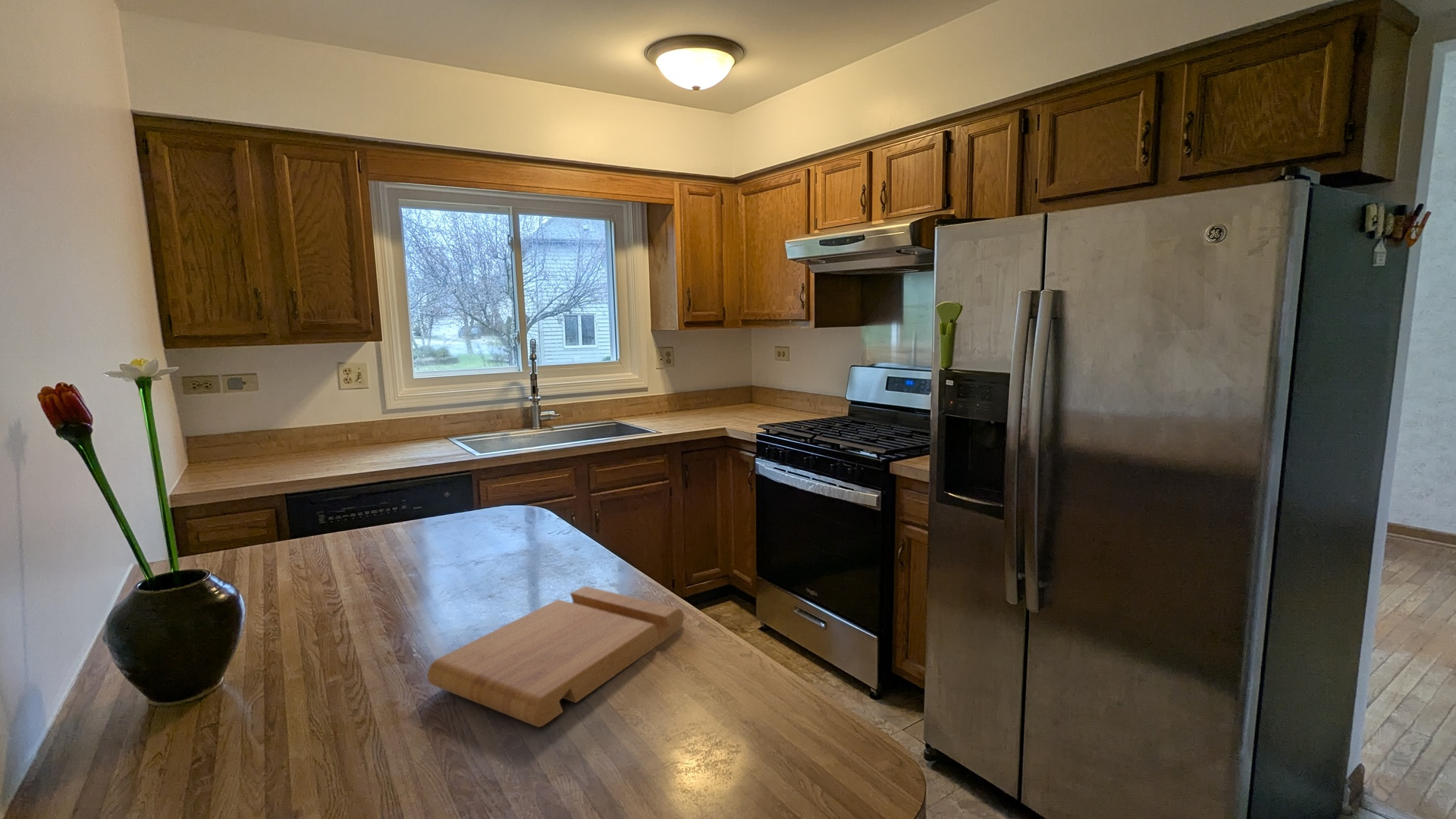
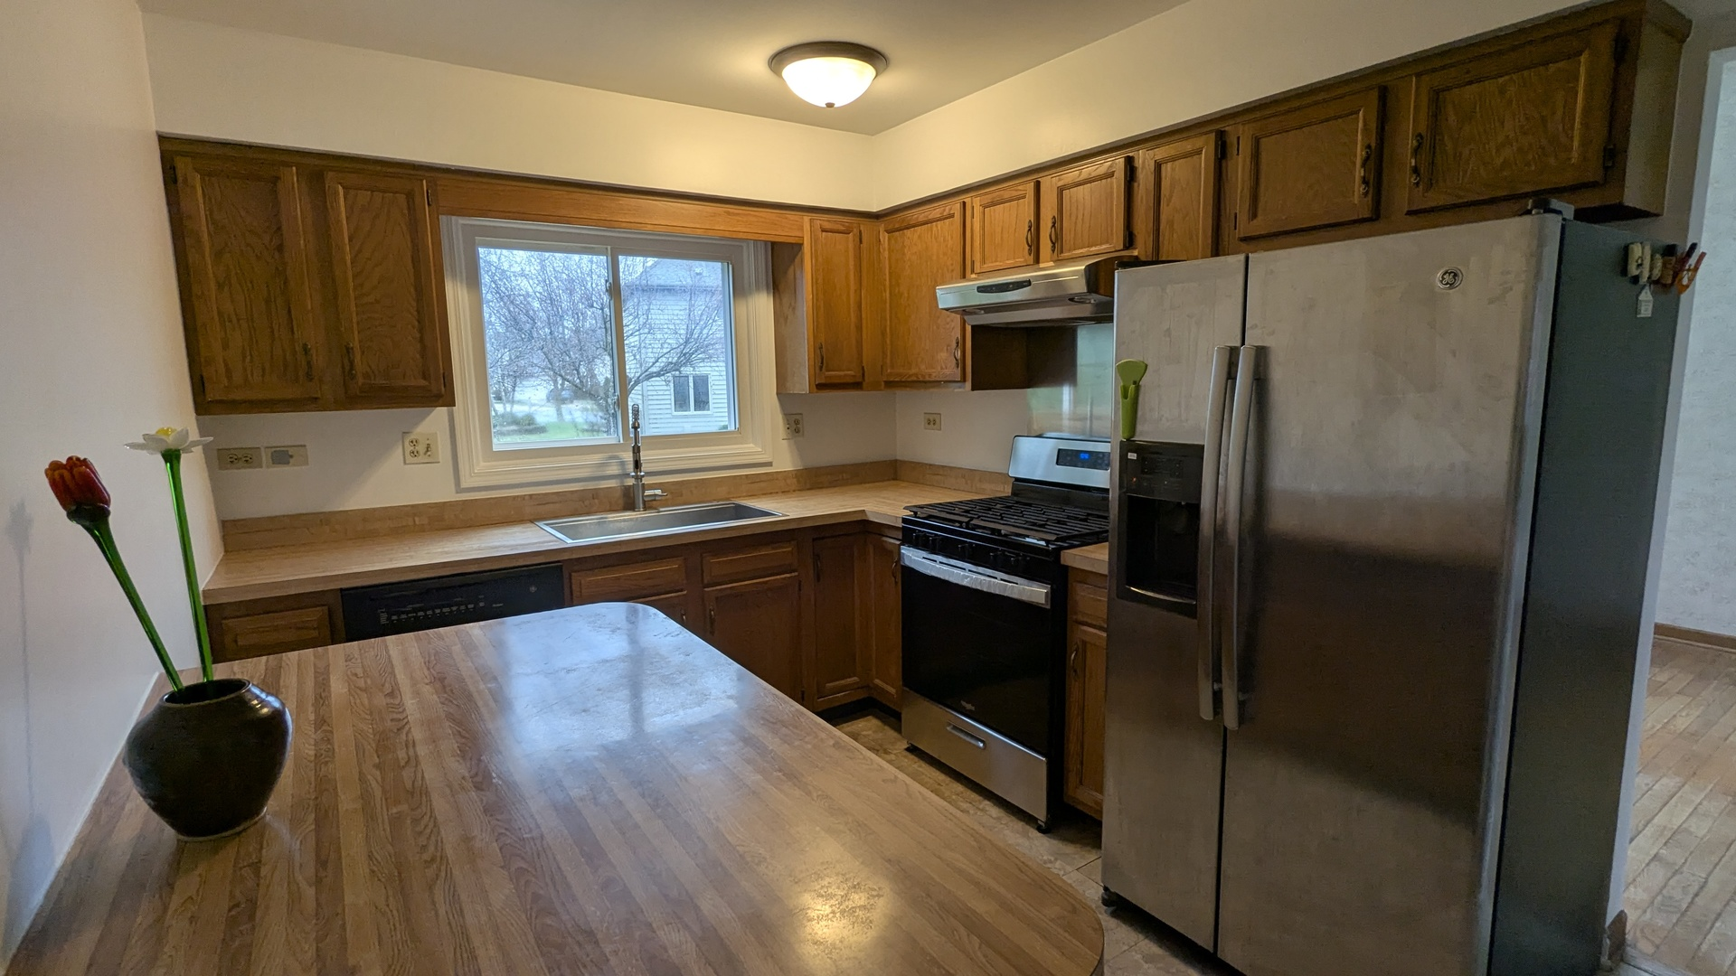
- cutting board [426,585,685,728]
